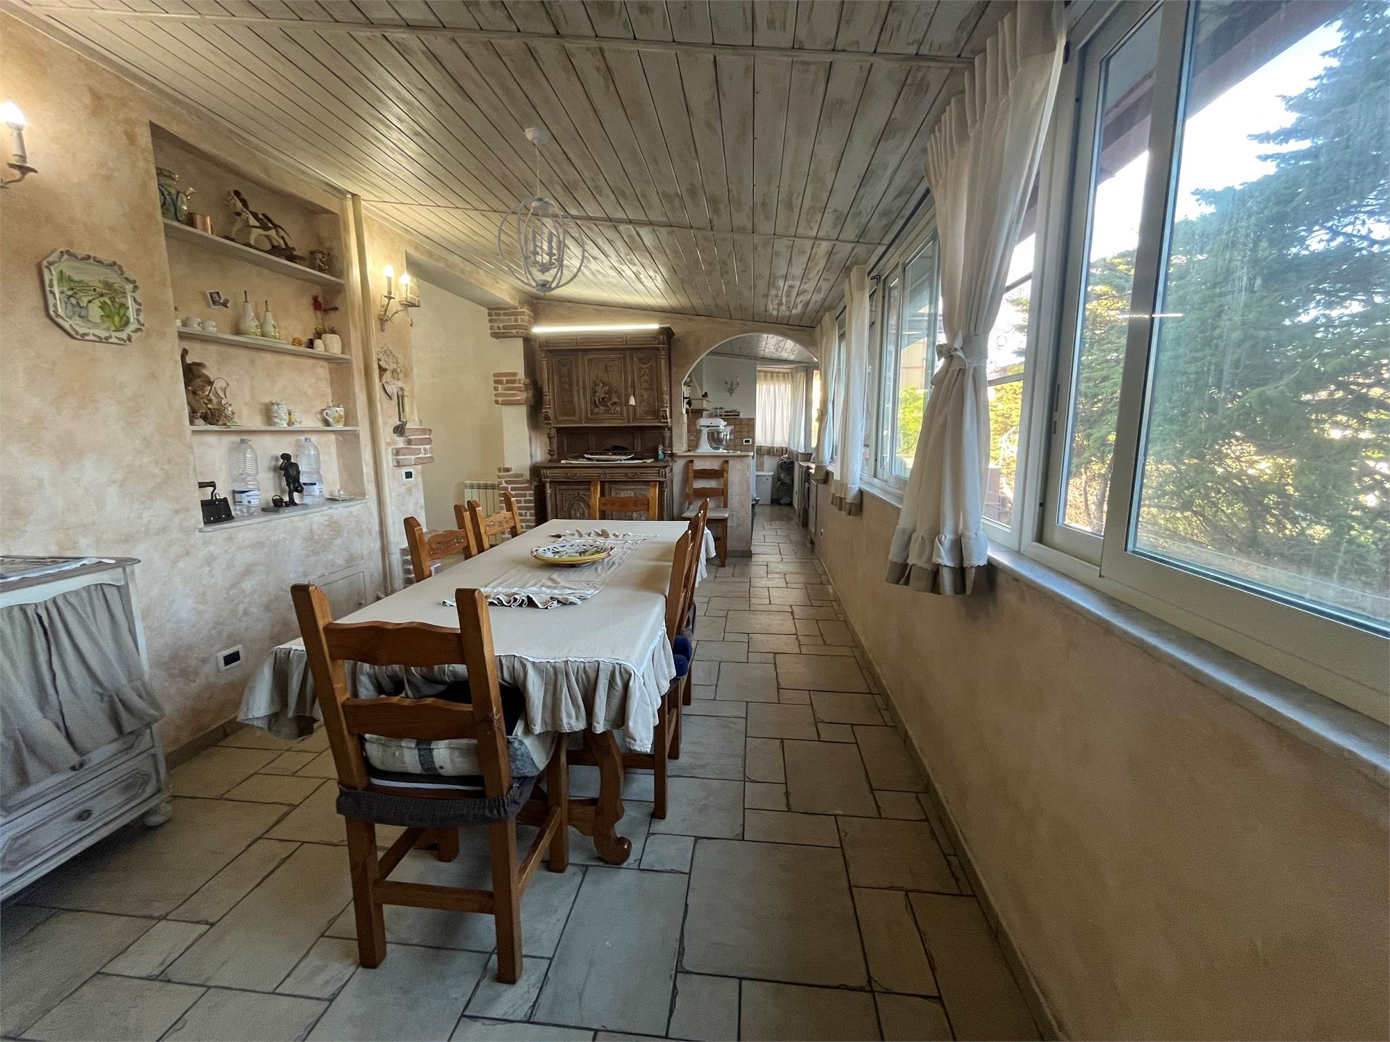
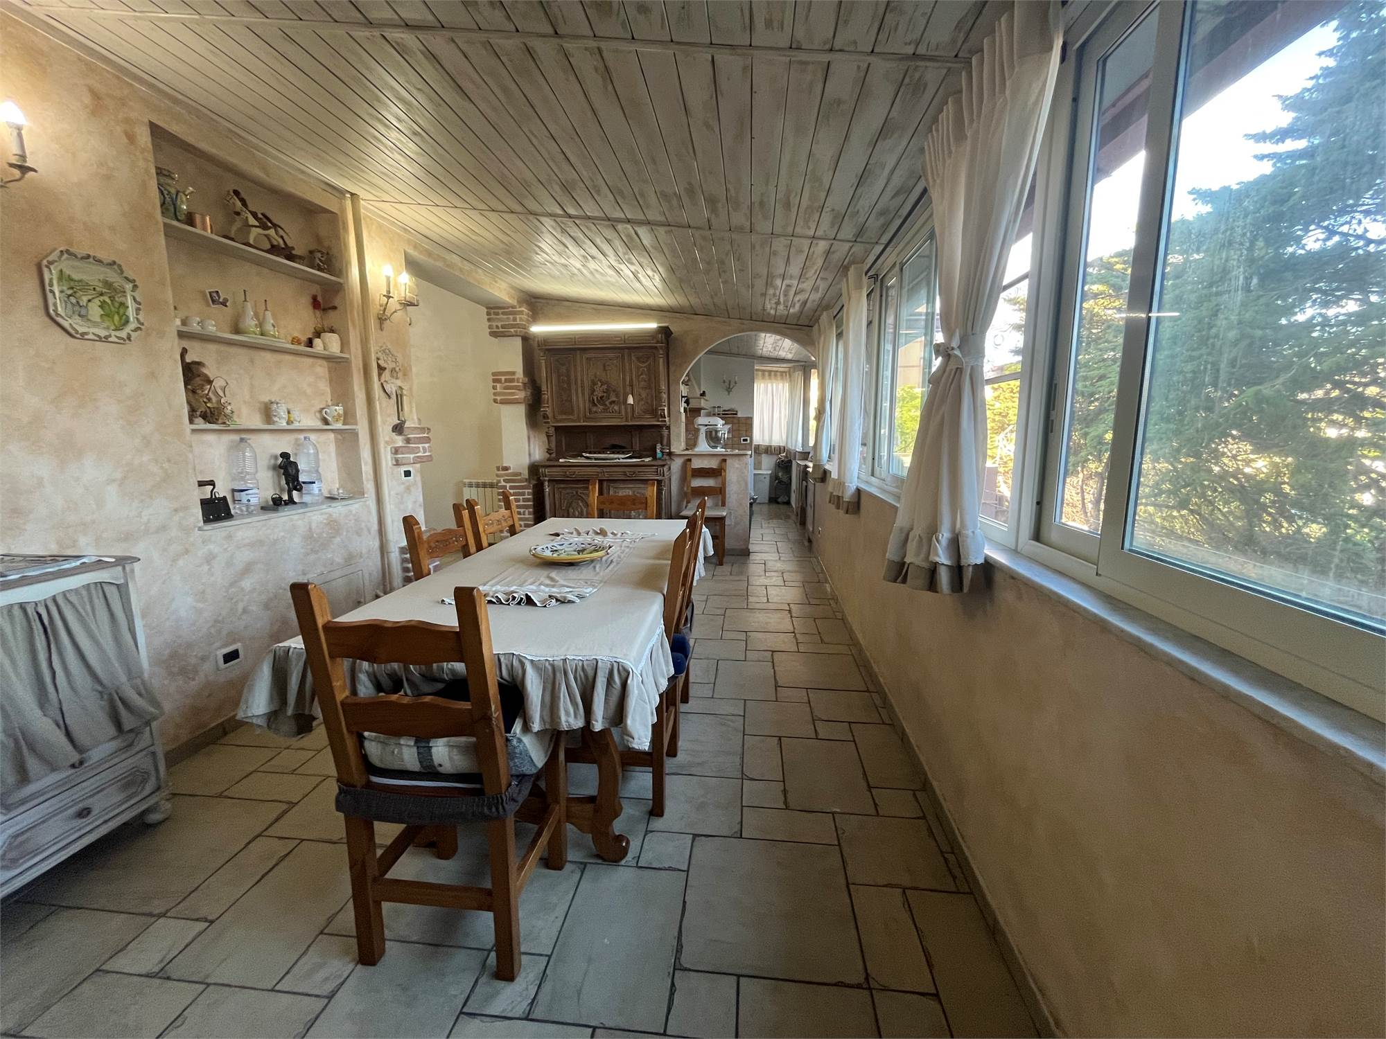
- chandelier [497,127,586,297]
